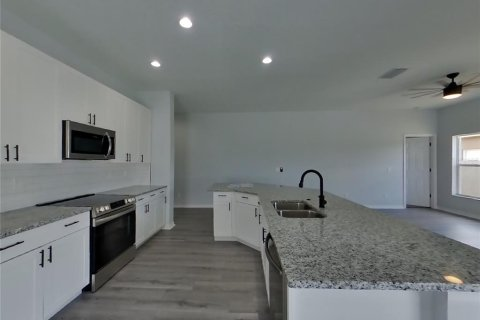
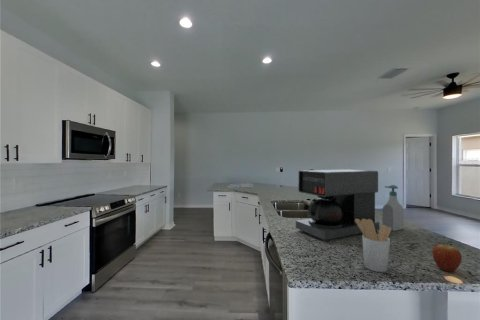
+ soap bottle [382,184,405,232]
+ fruit [431,243,463,273]
+ coffee maker [295,169,380,242]
+ utensil holder [355,219,392,273]
